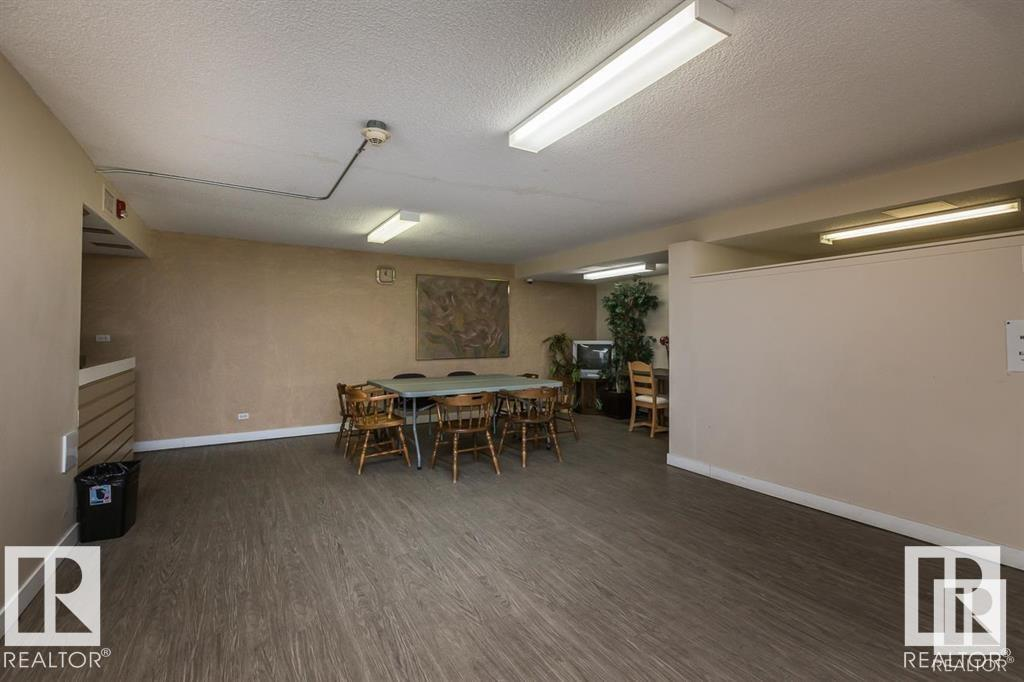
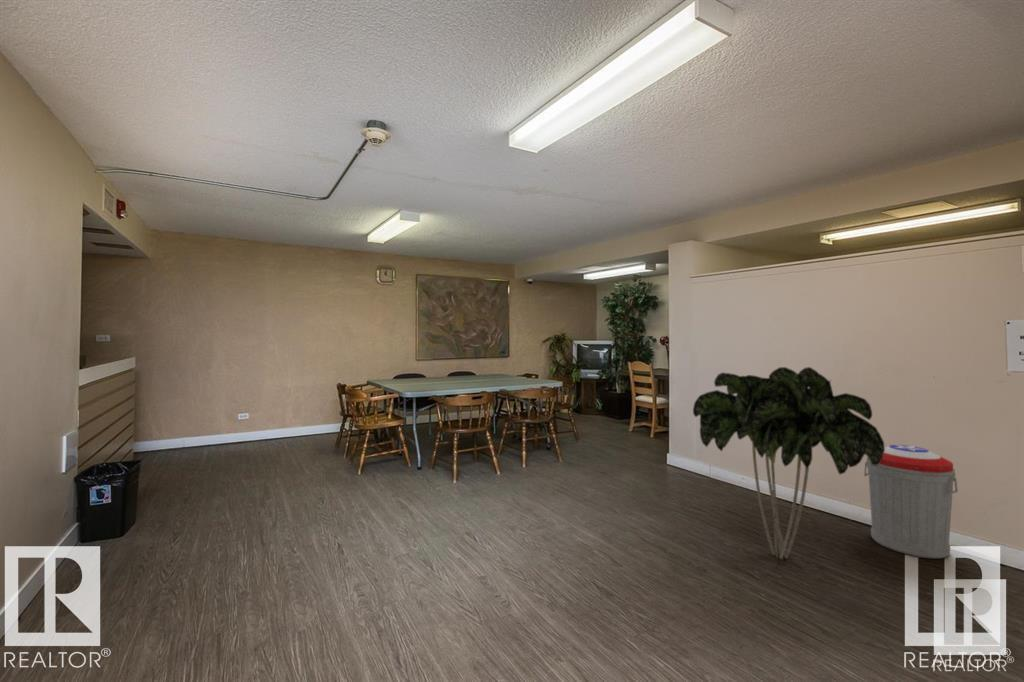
+ trash can [863,444,959,559]
+ indoor plant [692,366,885,561]
